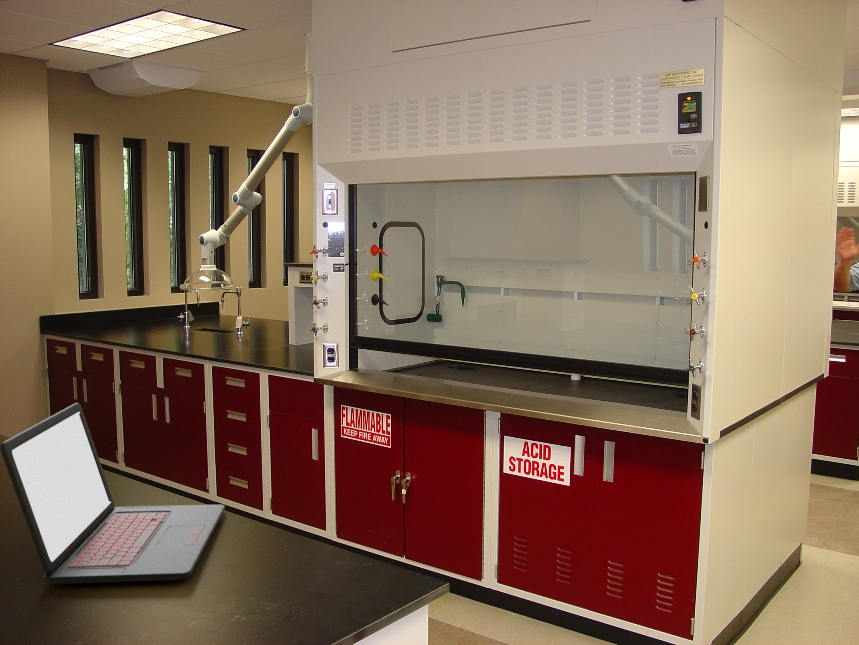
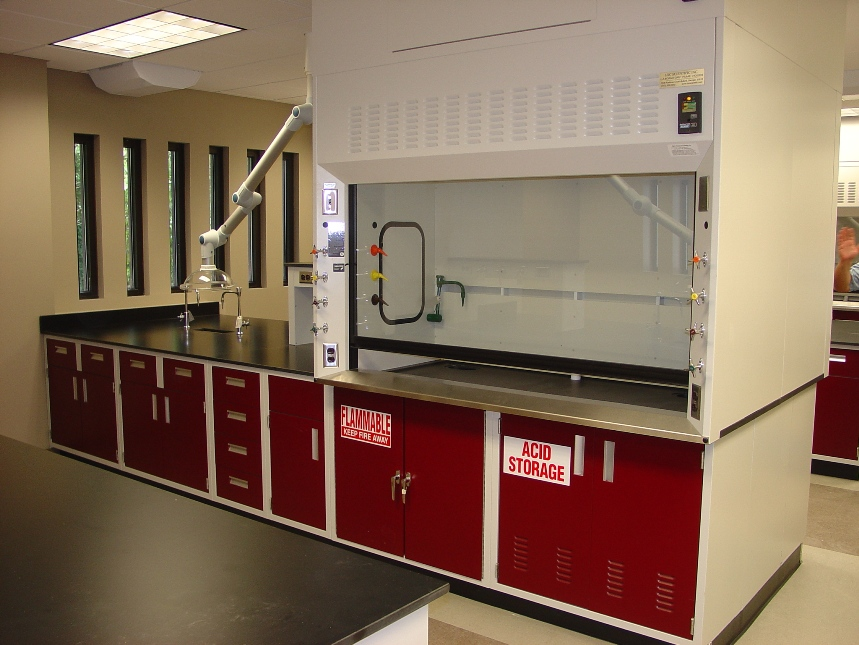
- laptop [0,402,226,585]
